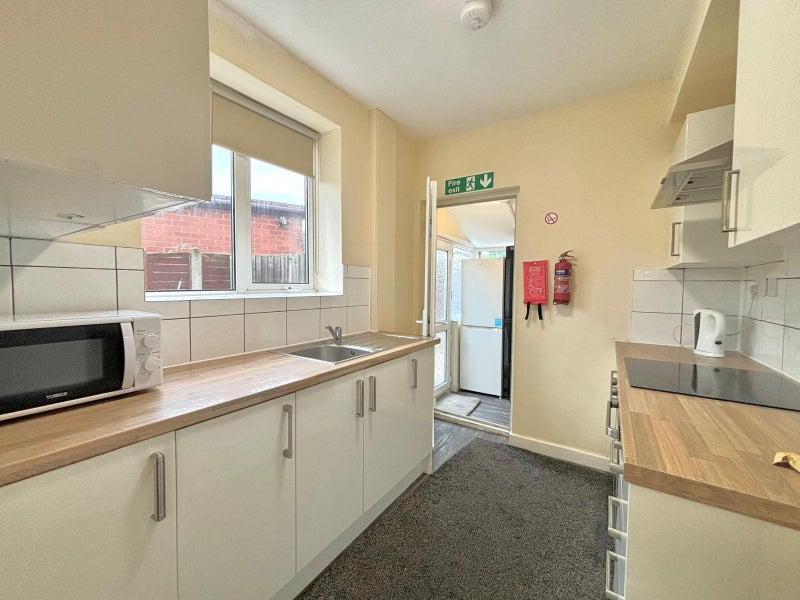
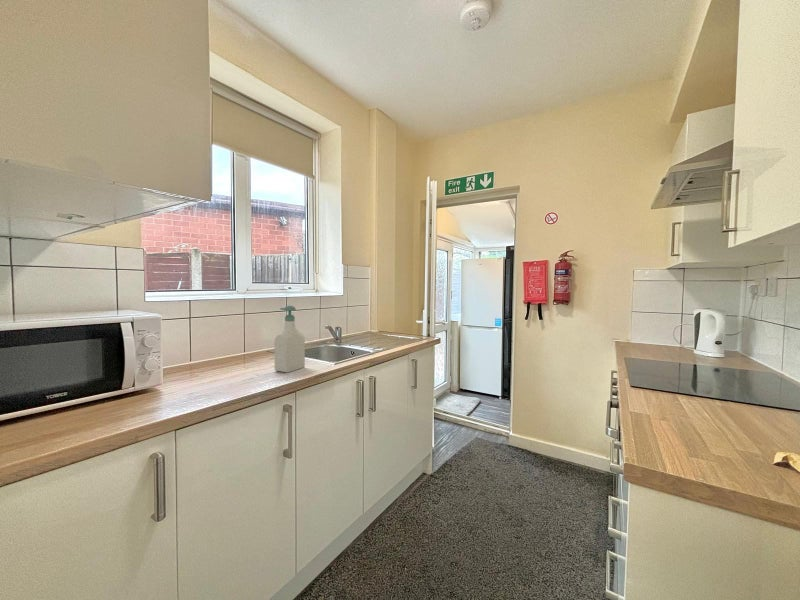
+ soap bottle [273,305,306,373]
